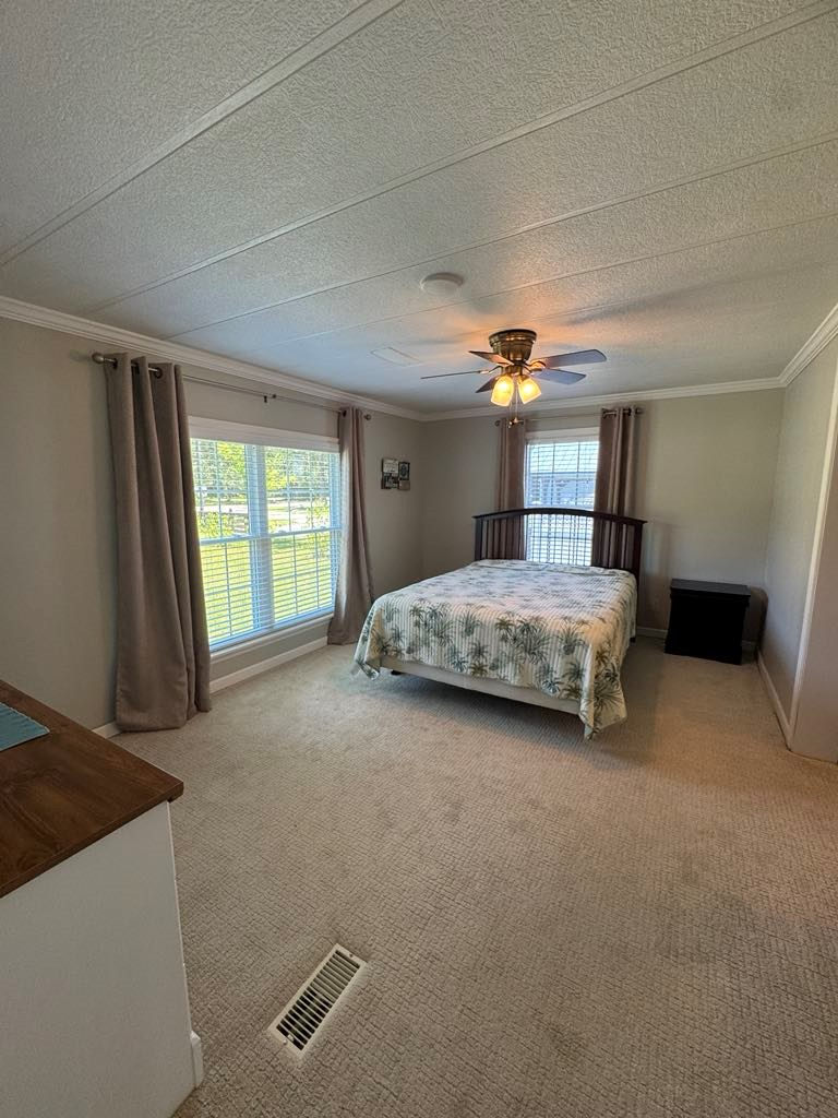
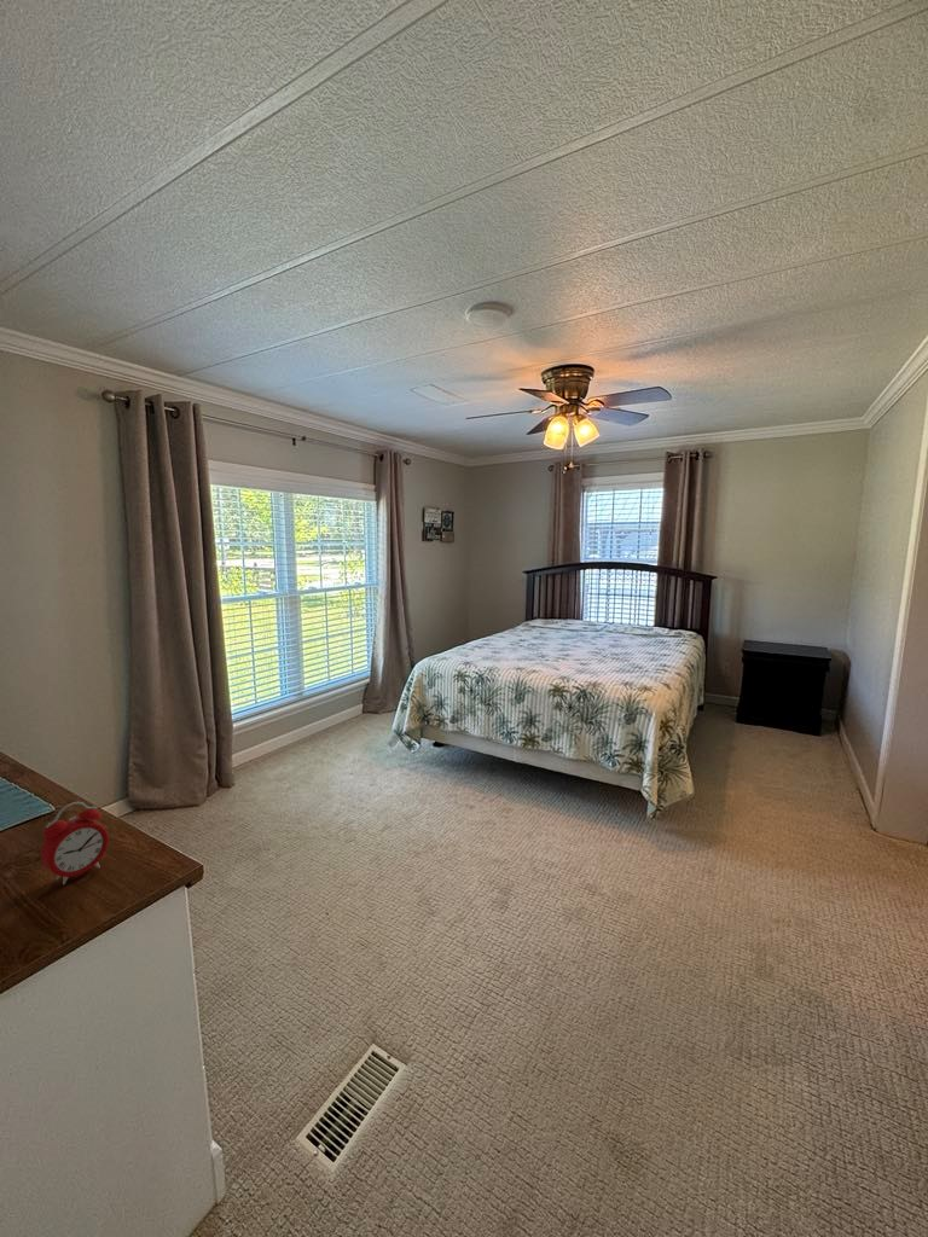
+ alarm clock [40,801,110,885]
